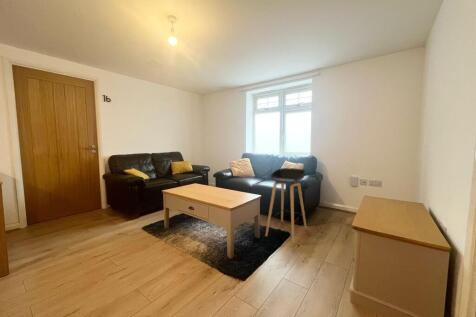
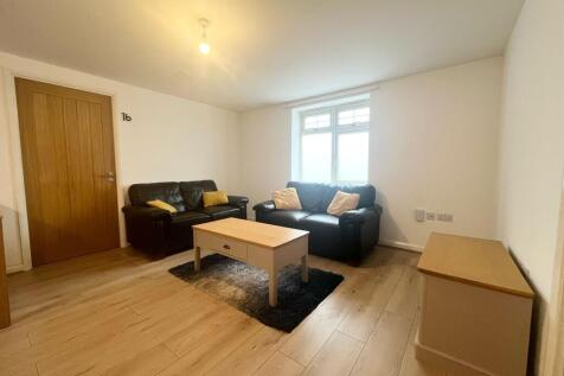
- stool [264,167,308,245]
